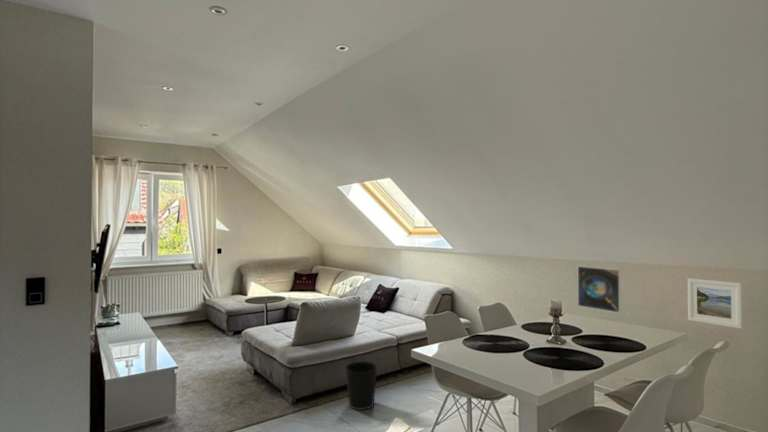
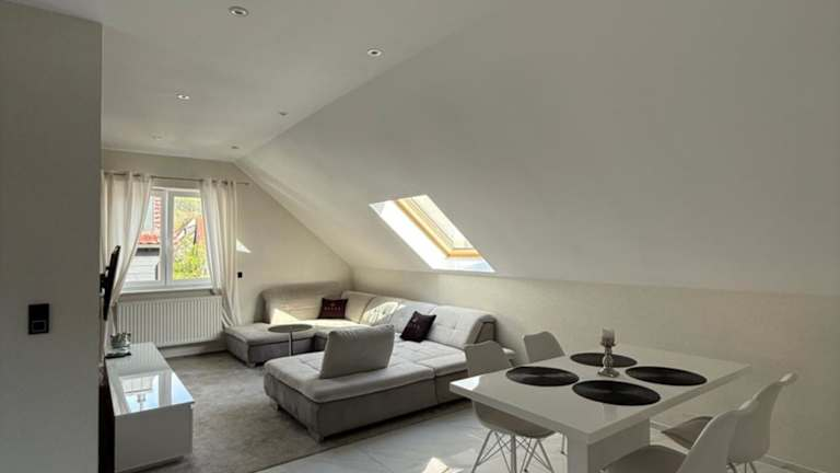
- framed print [687,277,743,330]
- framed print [577,265,622,314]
- wastebasket [344,360,379,411]
